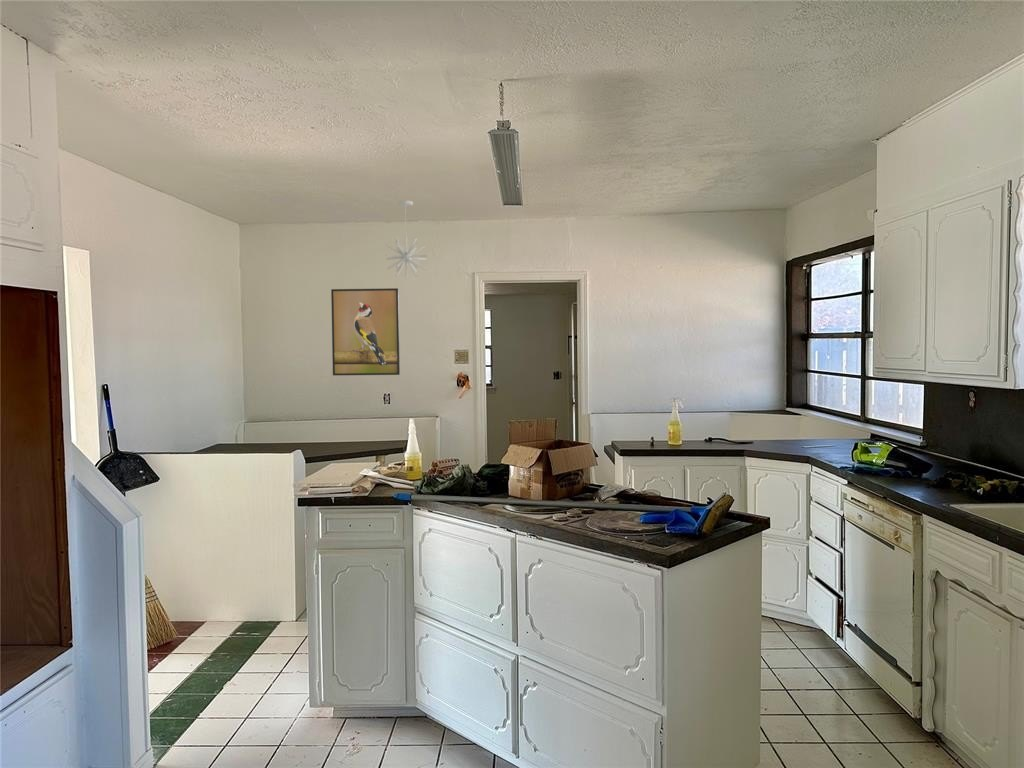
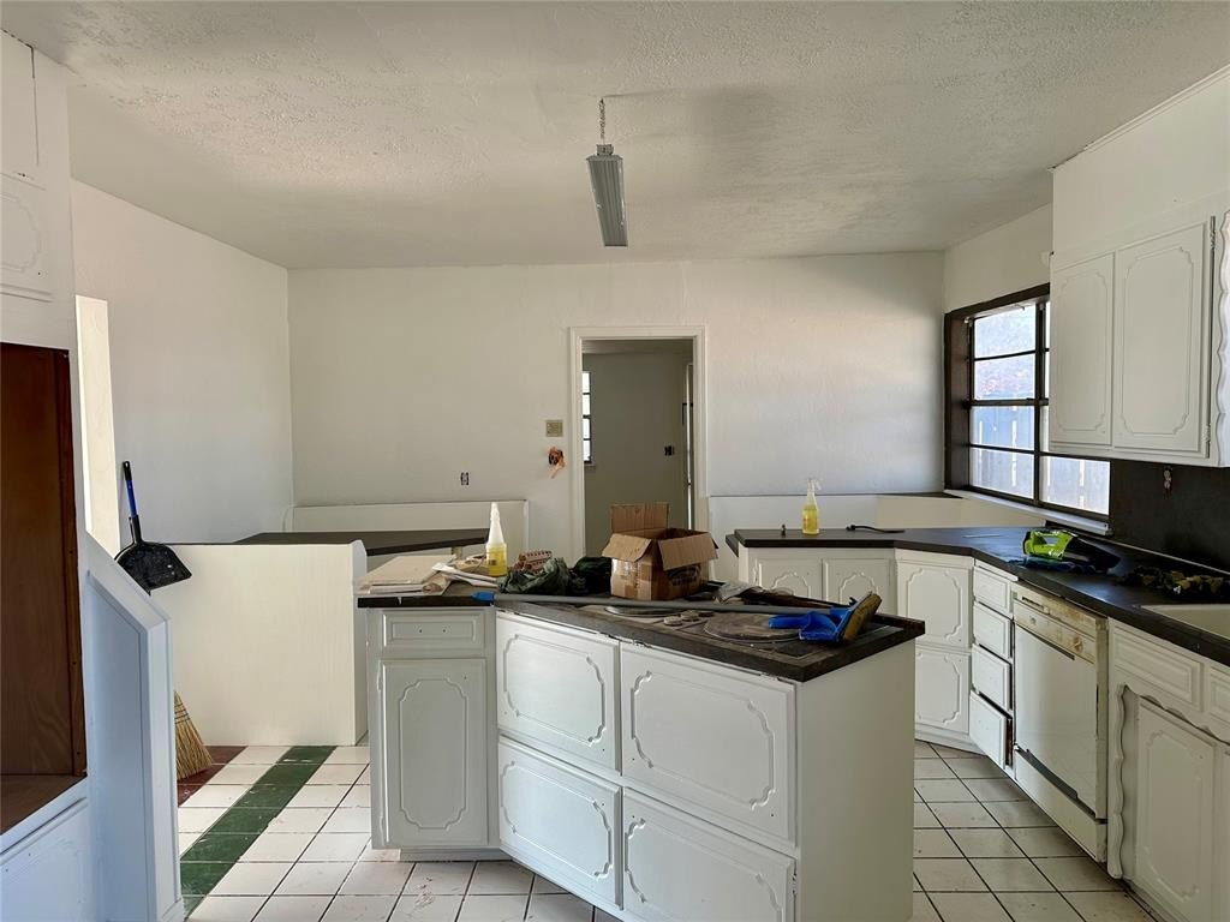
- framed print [330,287,401,376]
- pendant light [385,199,428,280]
